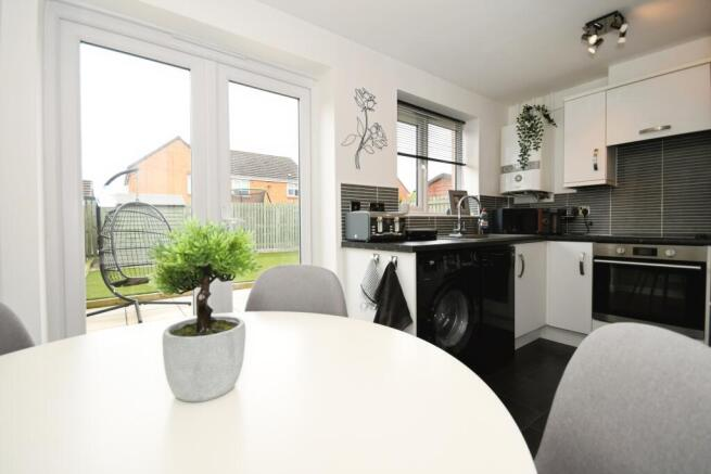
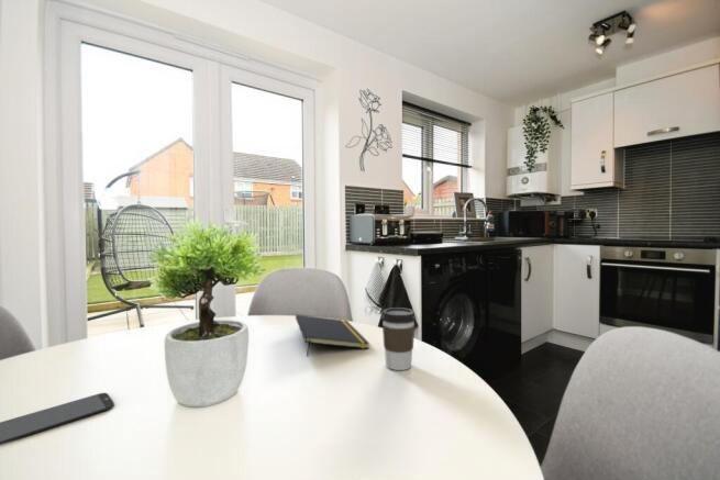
+ smartphone [0,392,115,445]
+ notepad [295,313,370,358]
+ coffee cup [380,306,417,371]
